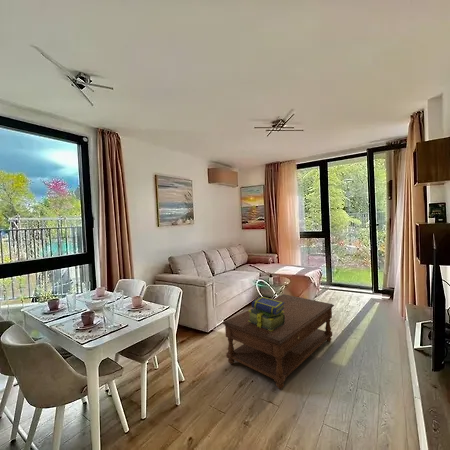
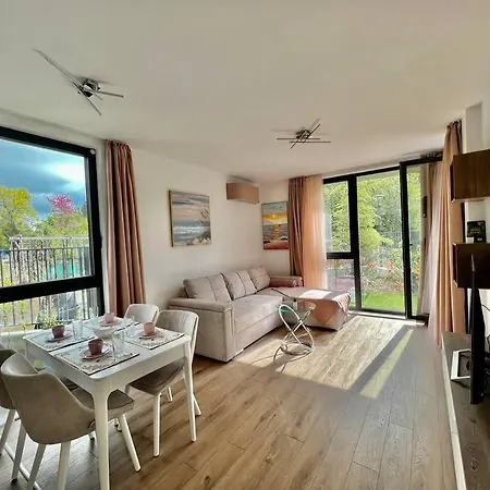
- coffee table [221,293,335,390]
- stack of books [248,295,285,331]
